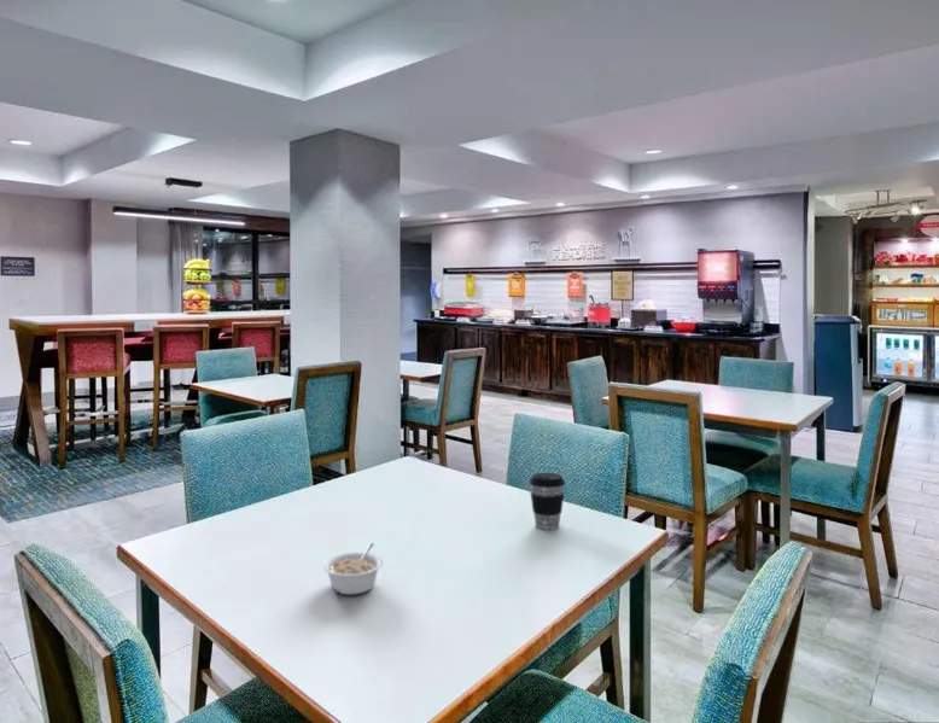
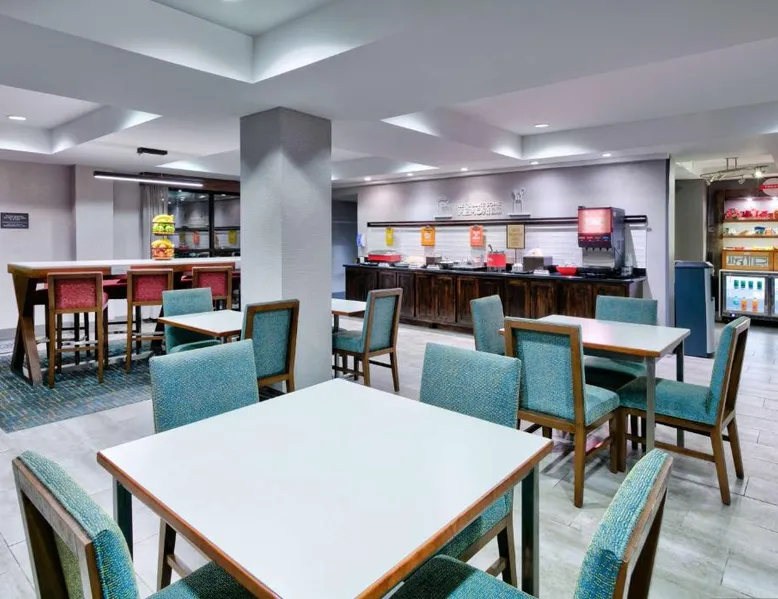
- legume [321,542,384,595]
- coffee cup [529,472,566,531]
